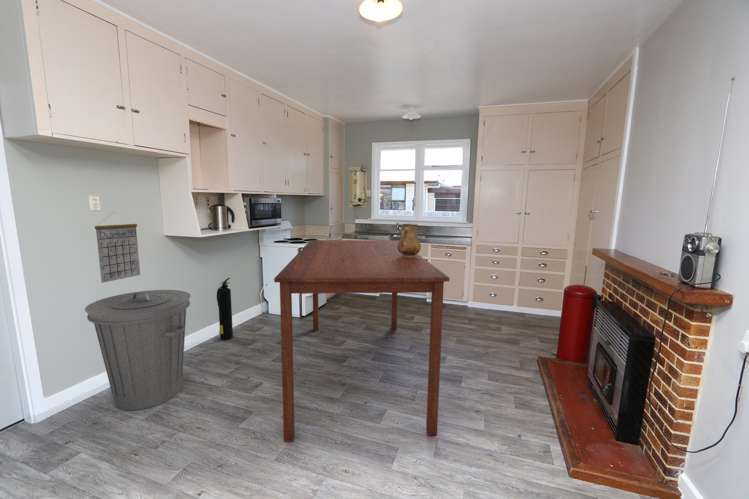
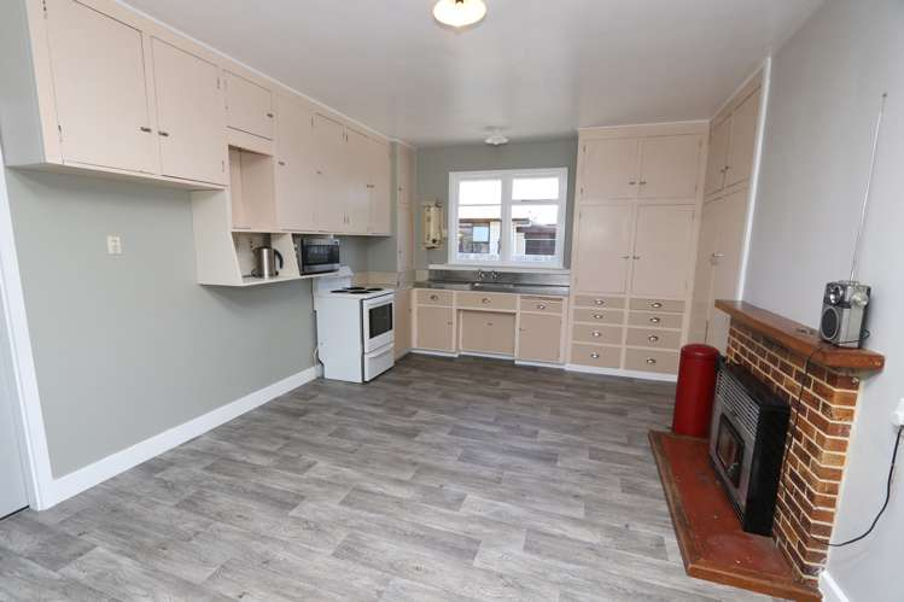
- trash can [84,289,191,411]
- dining table [273,239,450,443]
- fire extinguisher [216,277,234,341]
- calendar [94,211,141,284]
- ceramic pitcher [397,223,422,258]
